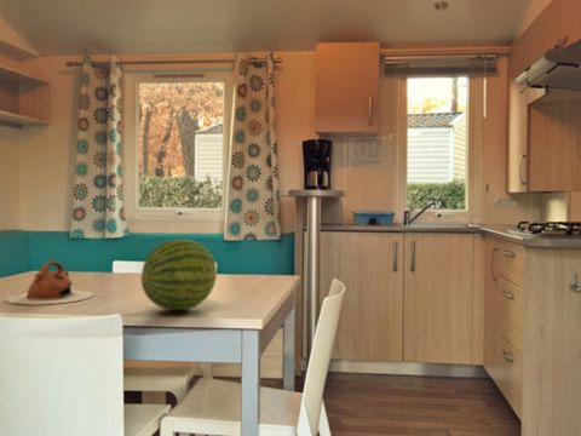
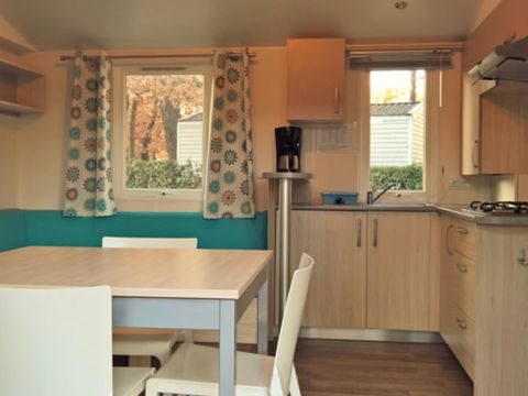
- fruit [140,237,218,311]
- teapot [5,260,94,305]
